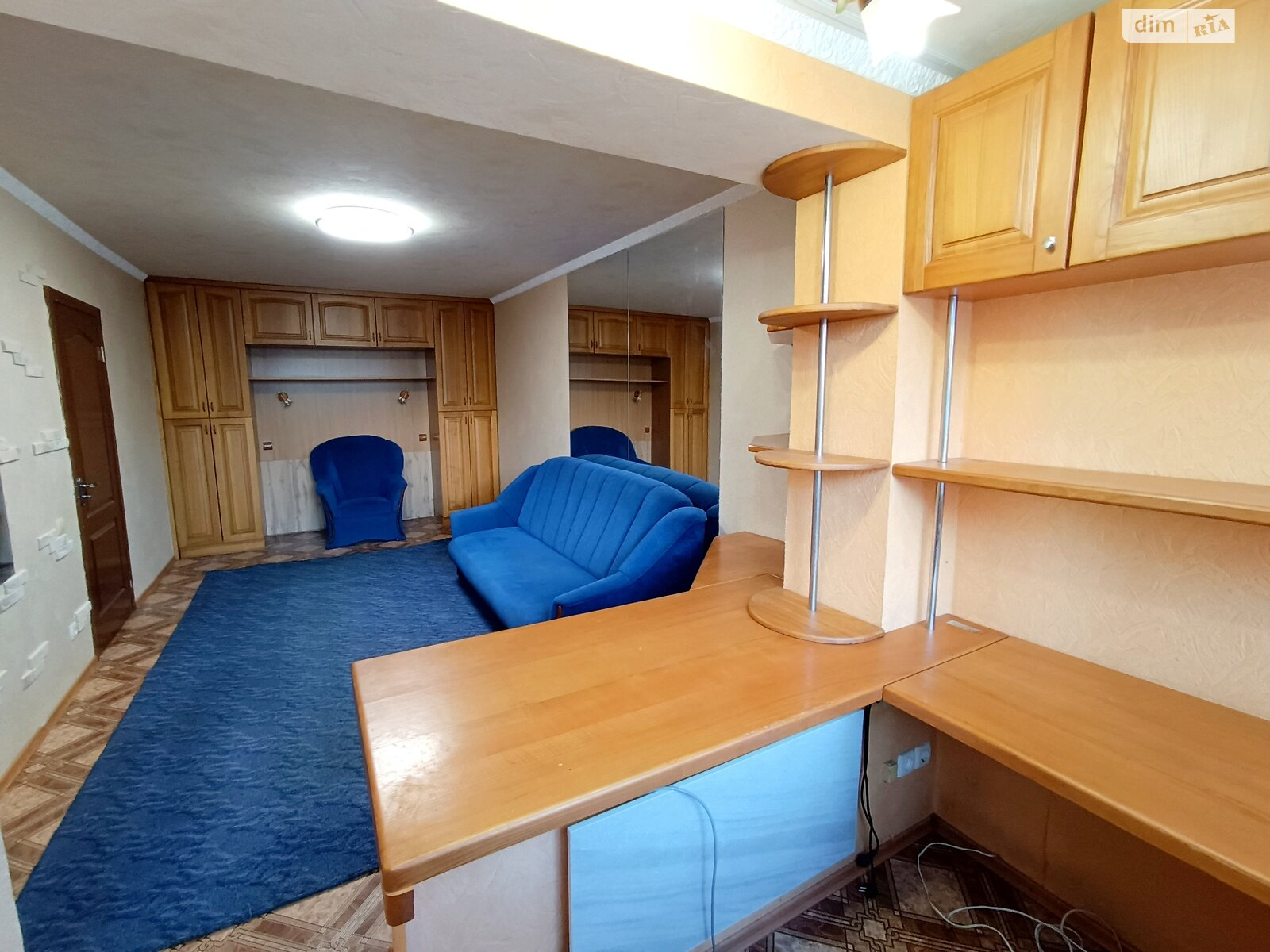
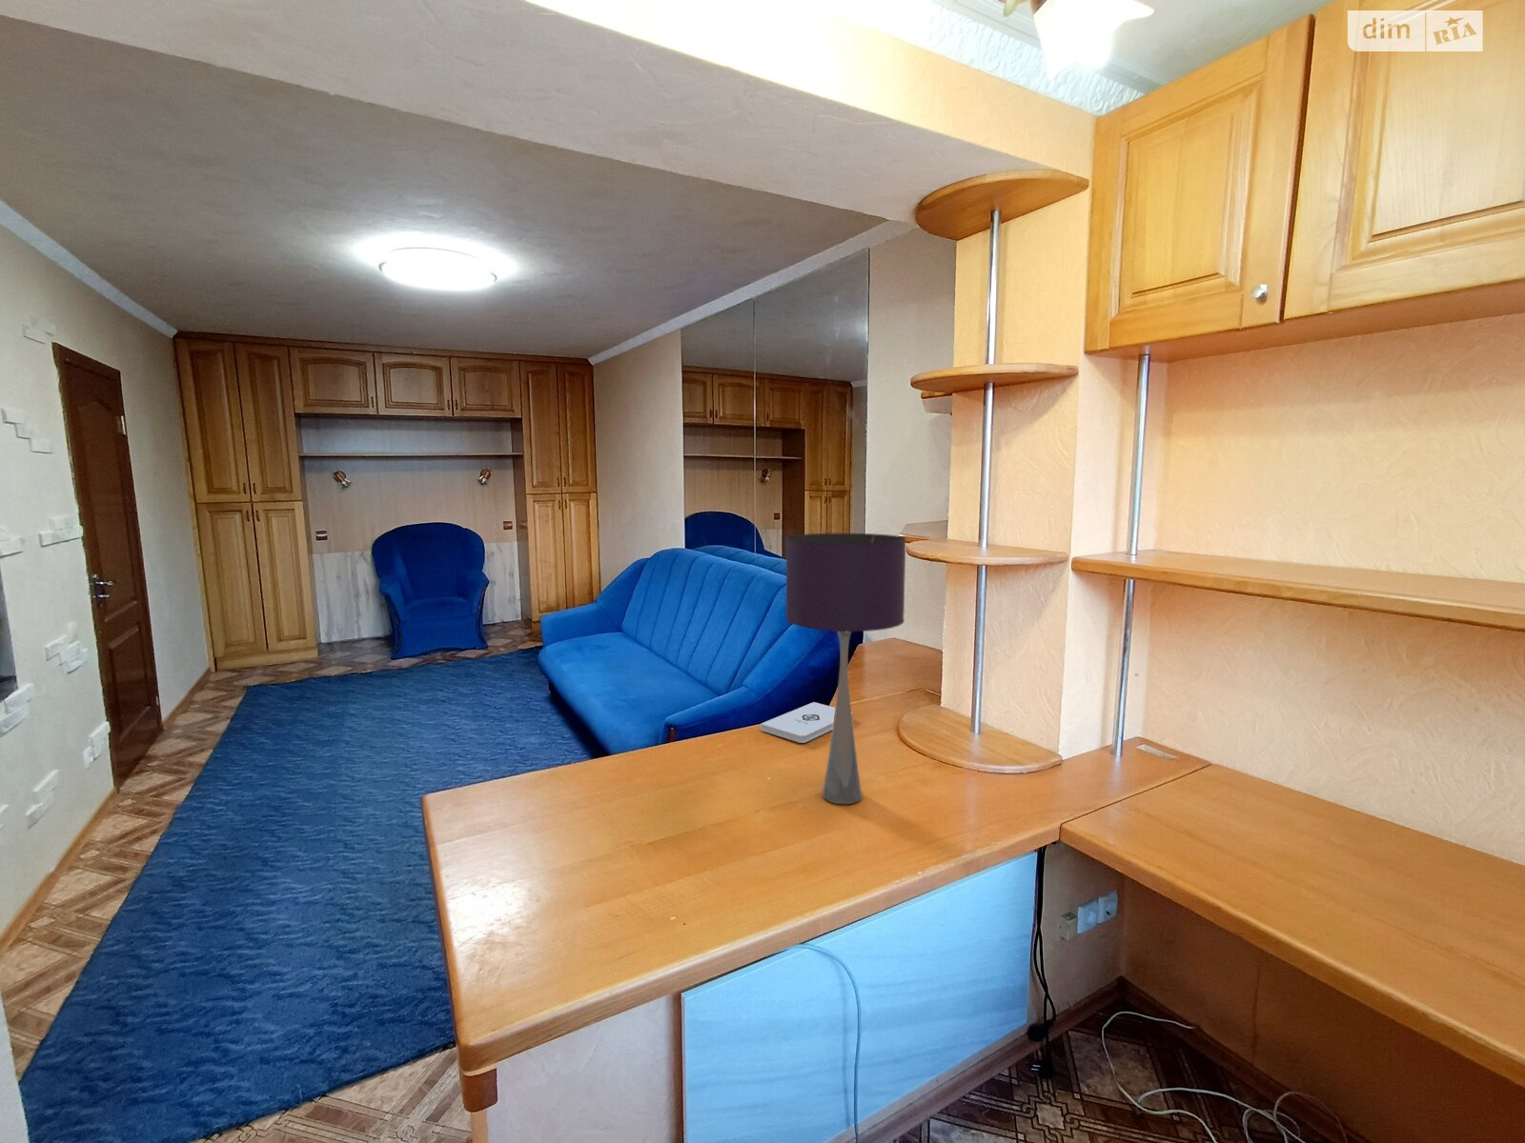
+ notepad [760,701,853,744]
+ table lamp [784,532,908,804]
